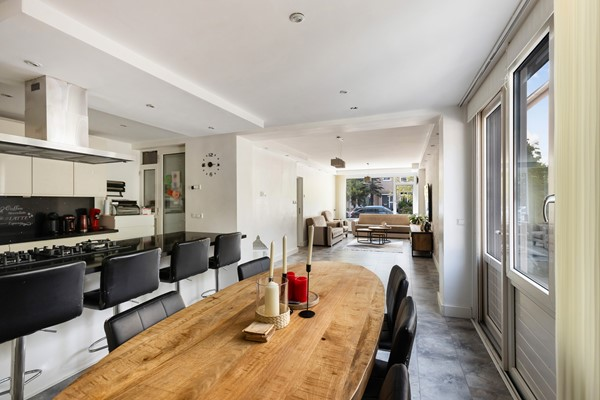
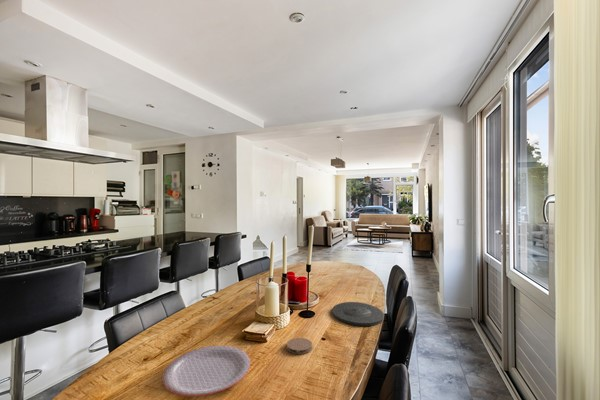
+ coaster [286,337,313,355]
+ plate [331,301,385,327]
+ plate [161,345,252,397]
